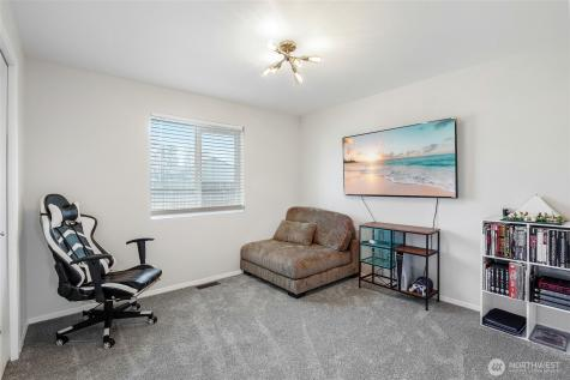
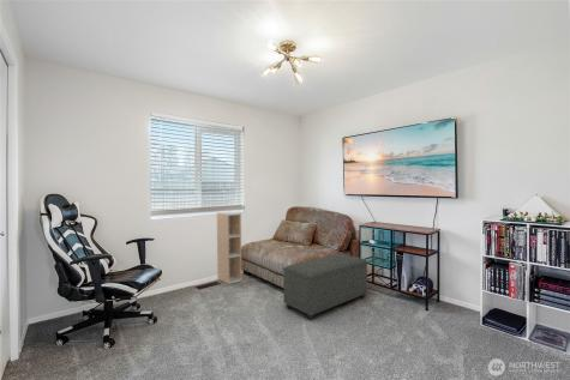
+ ottoman [282,253,368,320]
+ shelf unit [216,211,244,285]
